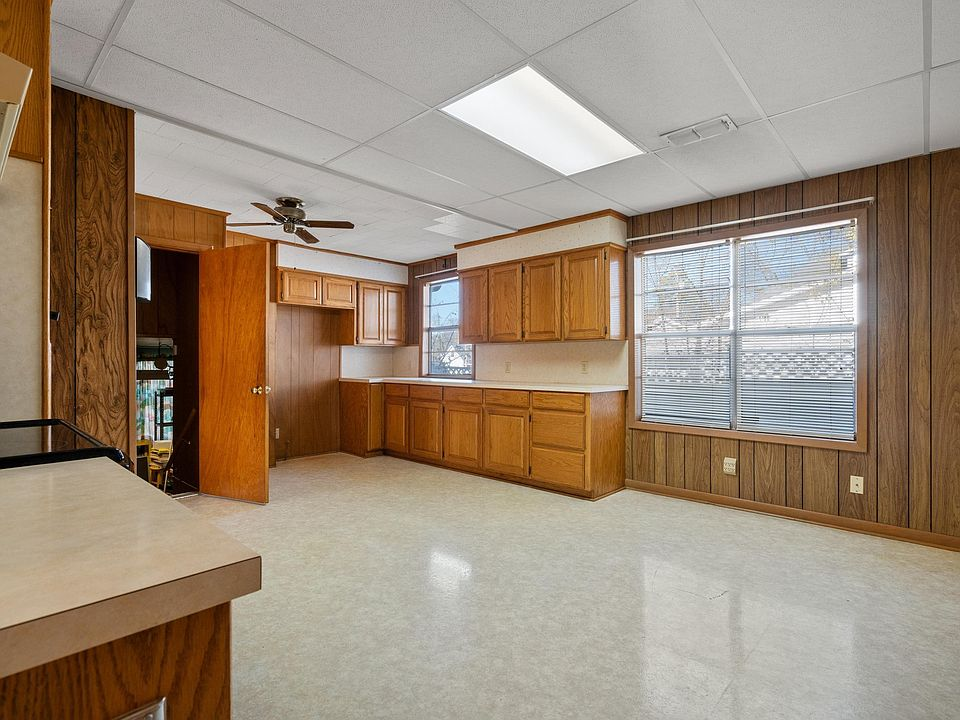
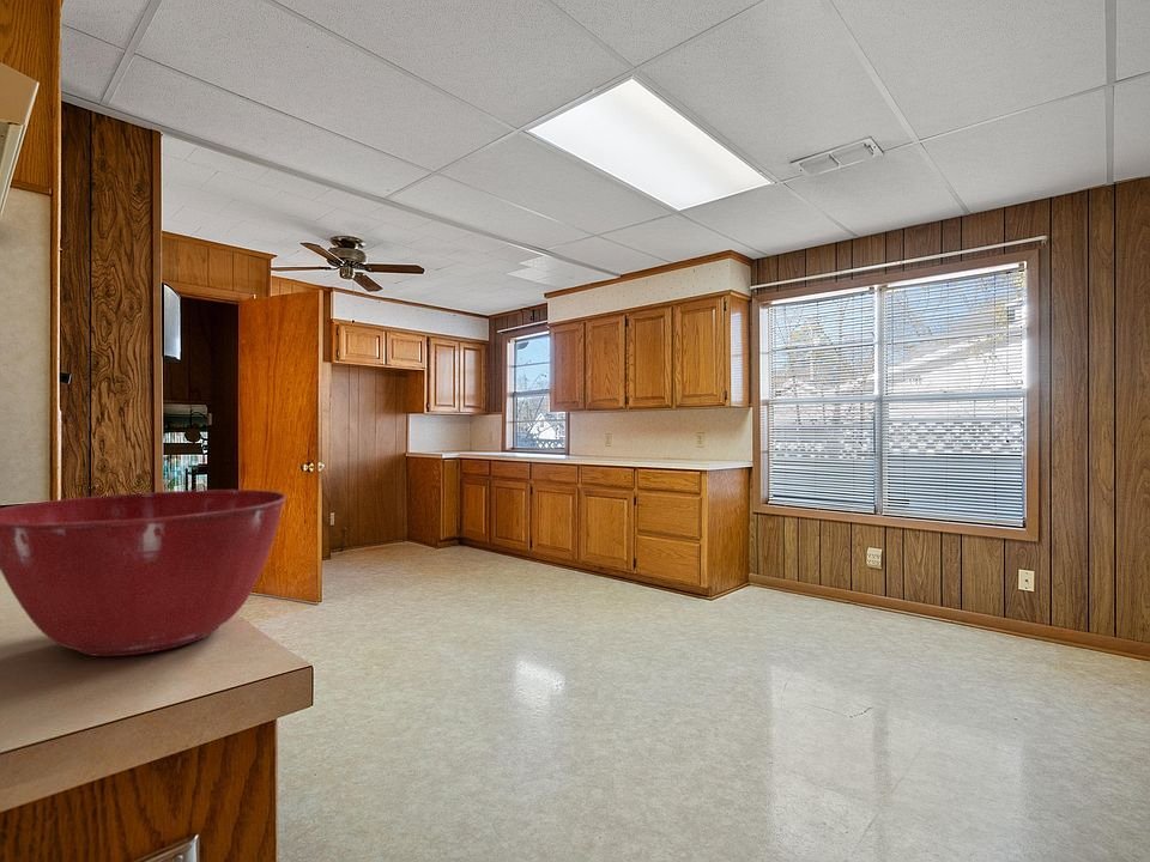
+ mixing bowl [0,488,288,657]
